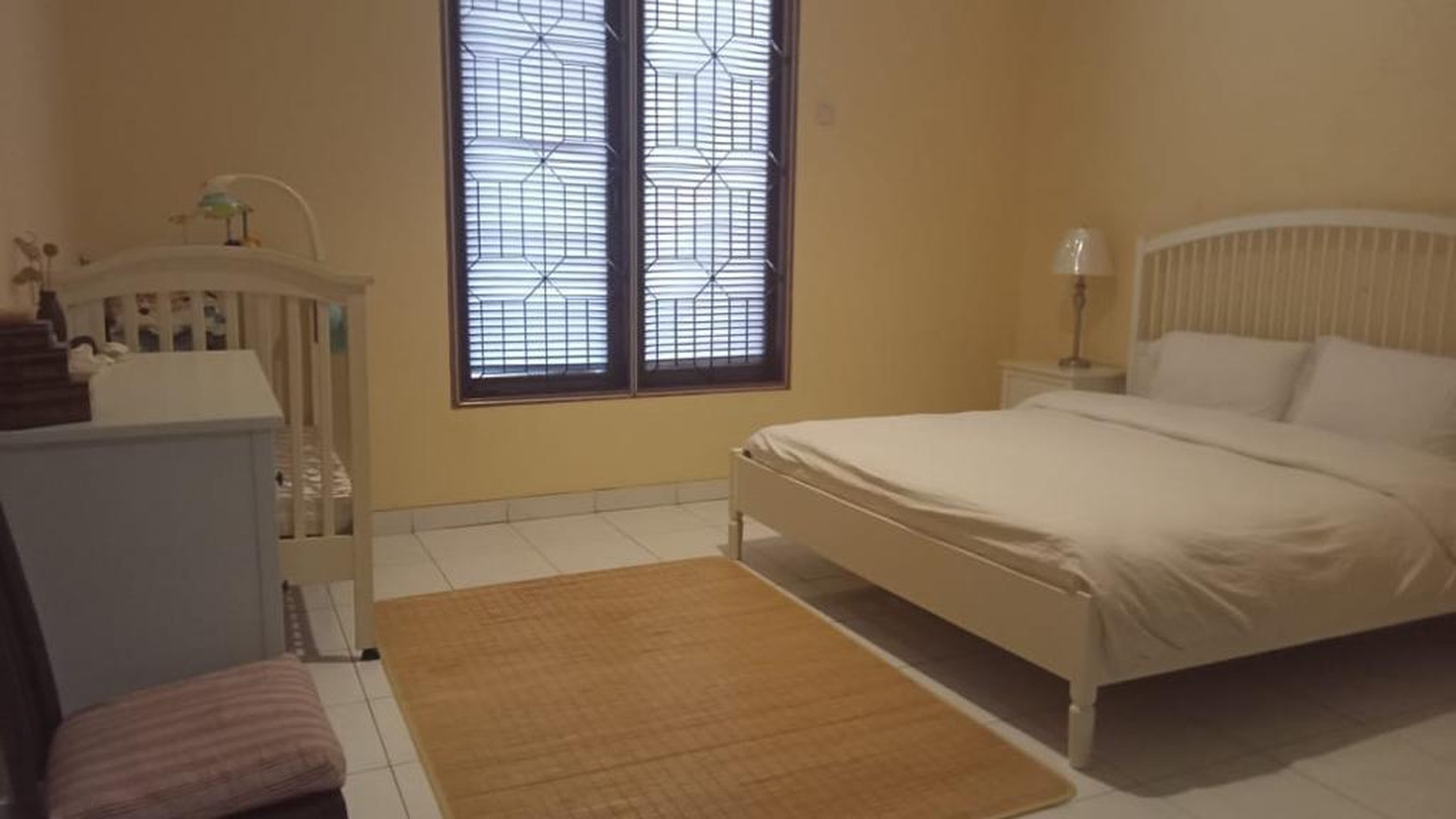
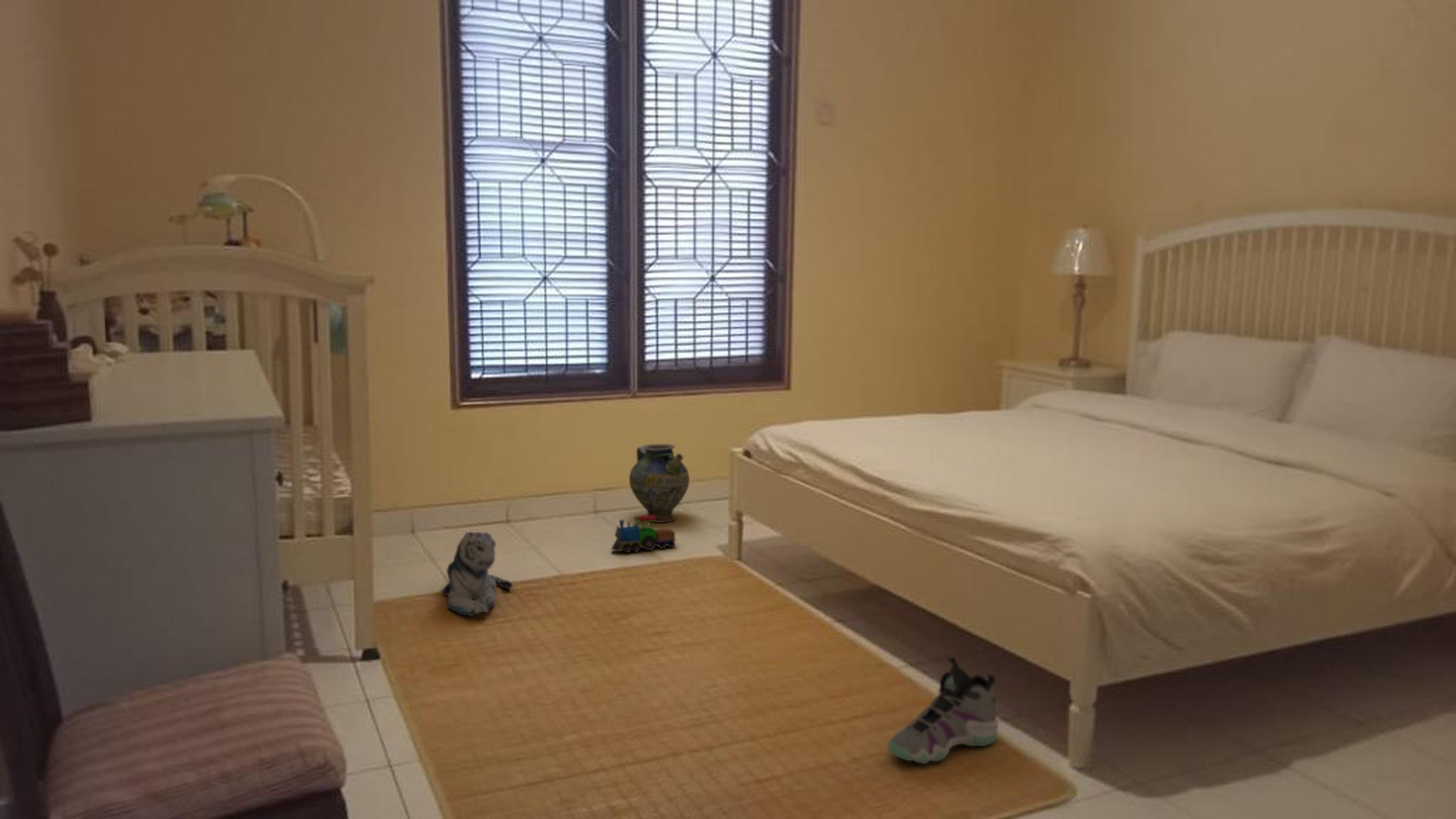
+ ceramic jug [628,443,690,524]
+ toy train [610,514,677,554]
+ plush toy [441,531,514,617]
+ sneaker [887,655,999,765]
